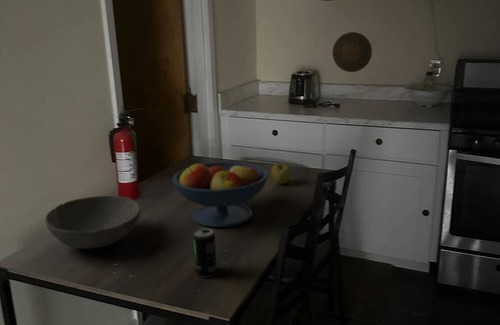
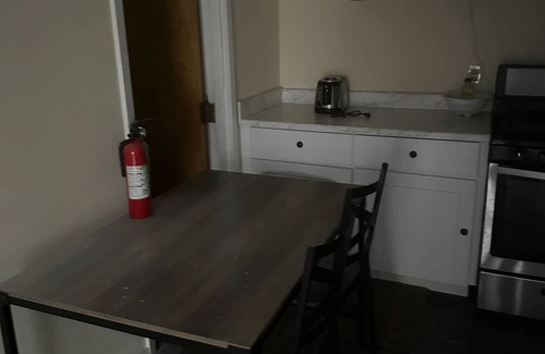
- beverage can [192,227,218,278]
- bowl [45,195,141,250]
- fruit bowl [172,161,269,228]
- decorative plate [332,31,373,73]
- apple [270,162,292,185]
